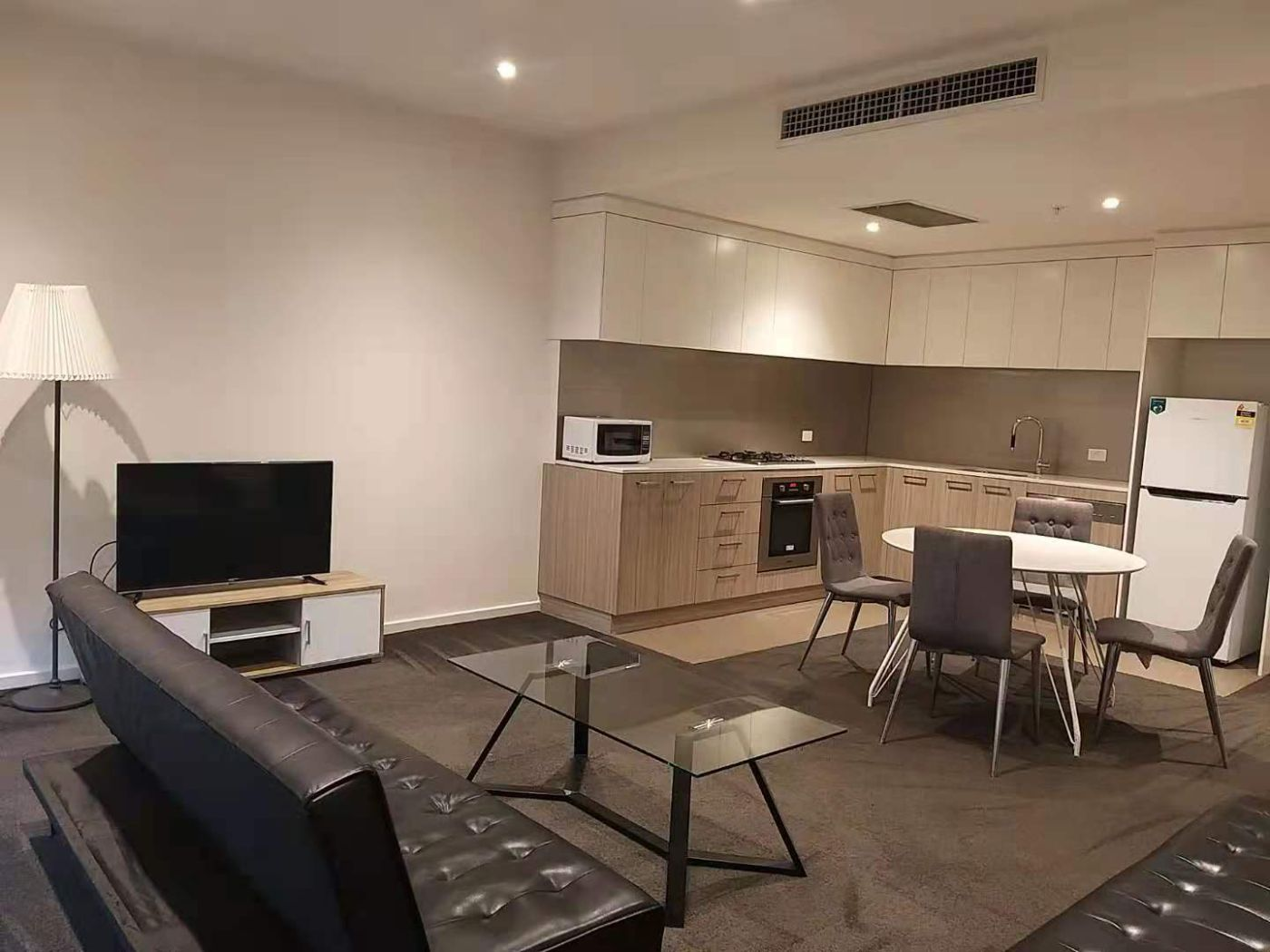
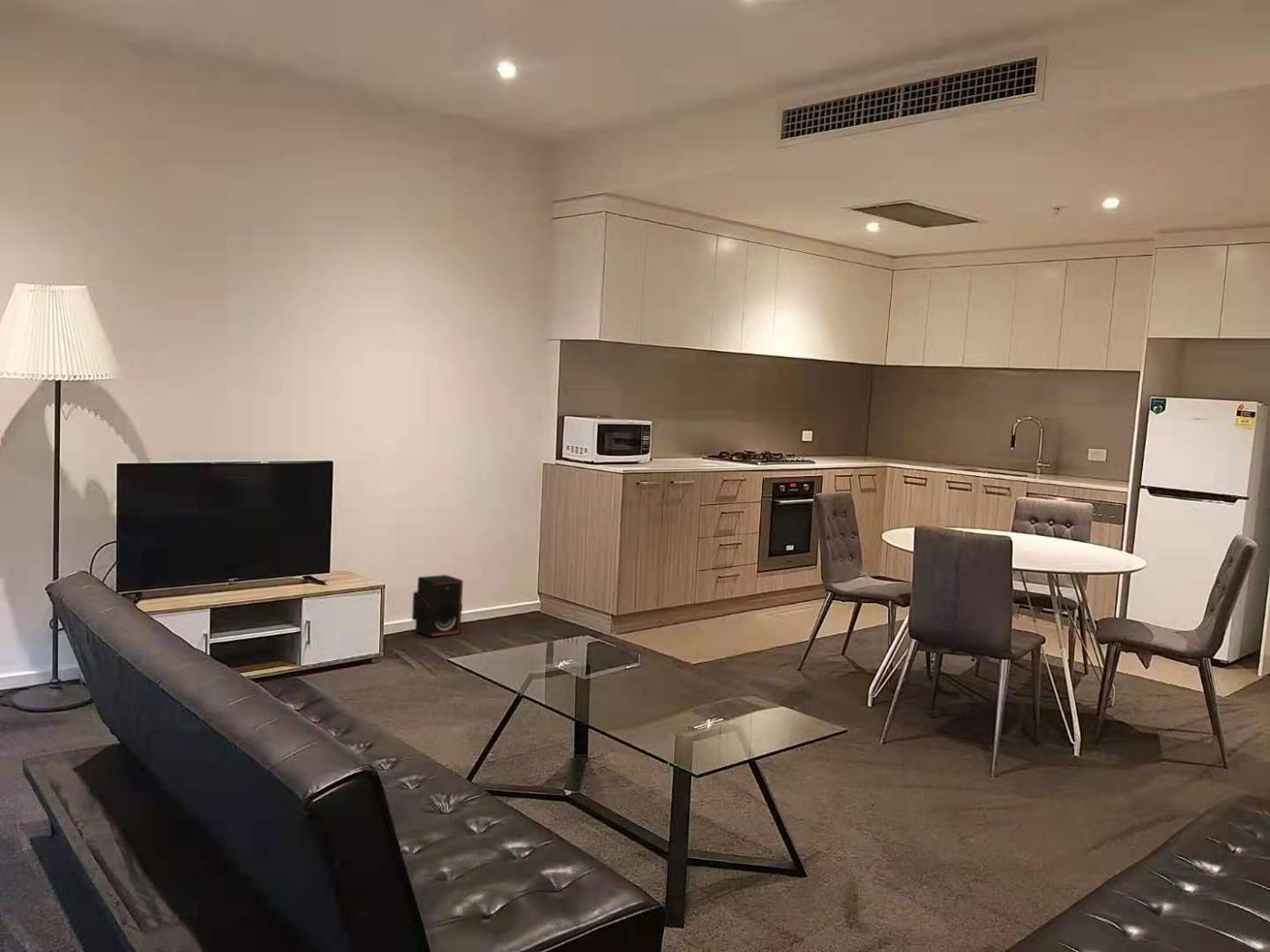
+ stereo [411,574,464,638]
